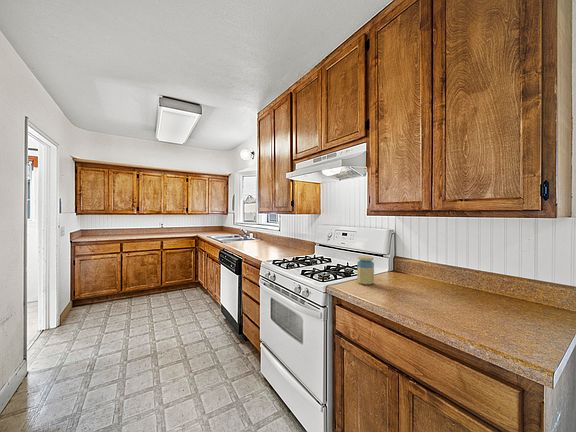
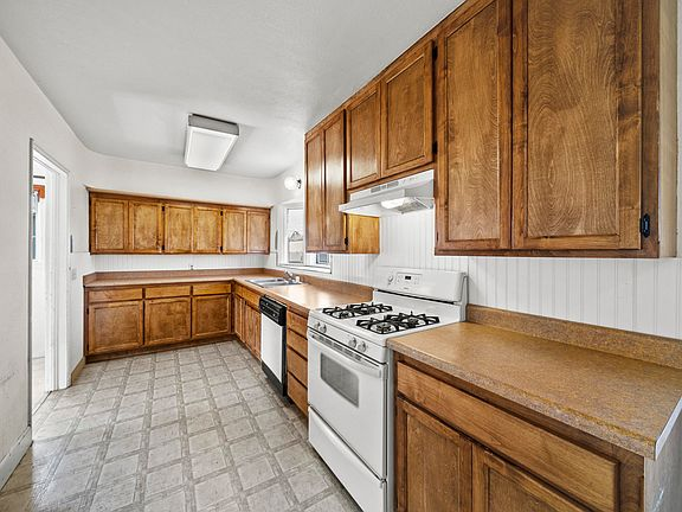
- jar [356,255,375,286]
